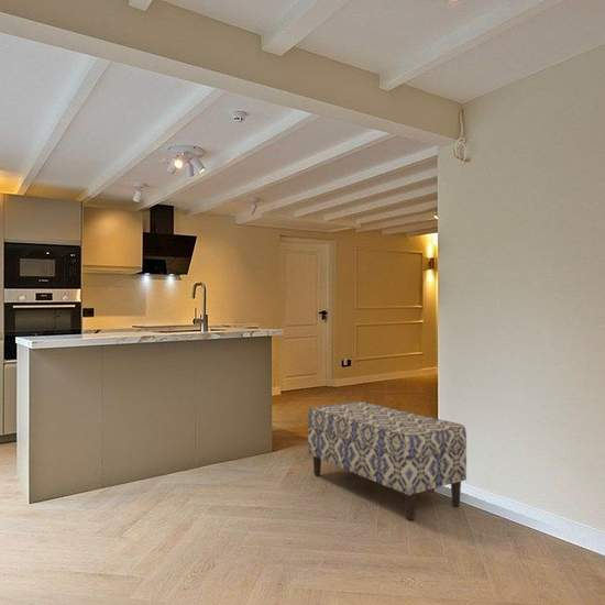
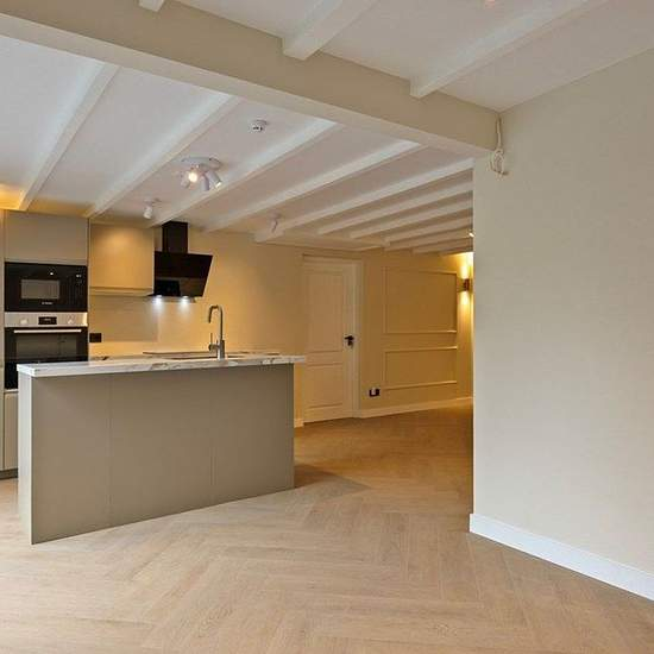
- bench [307,400,468,521]
